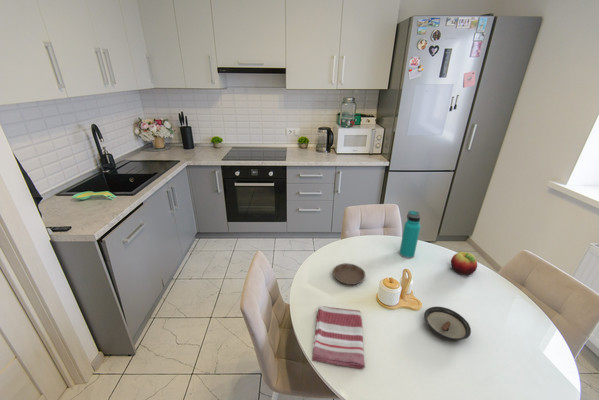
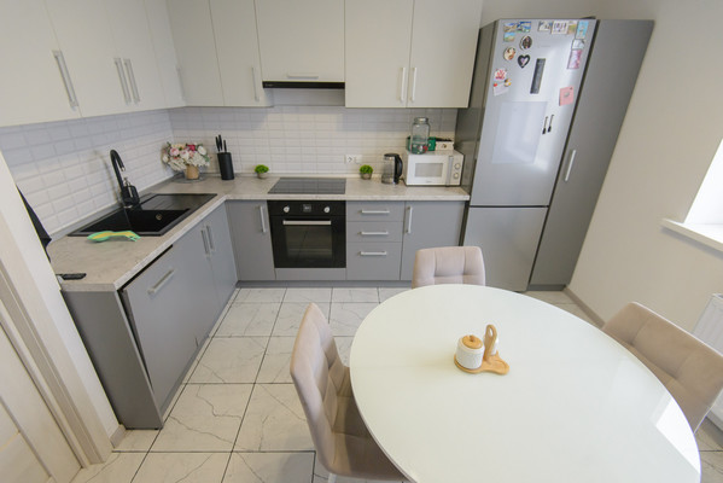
- dish towel [311,305,366,370]
- saucer [423,306,472,342]
- water bottle [398,210,422,260]
- fruit [450,251,478,276]
- saucer [332,262,366,286]
